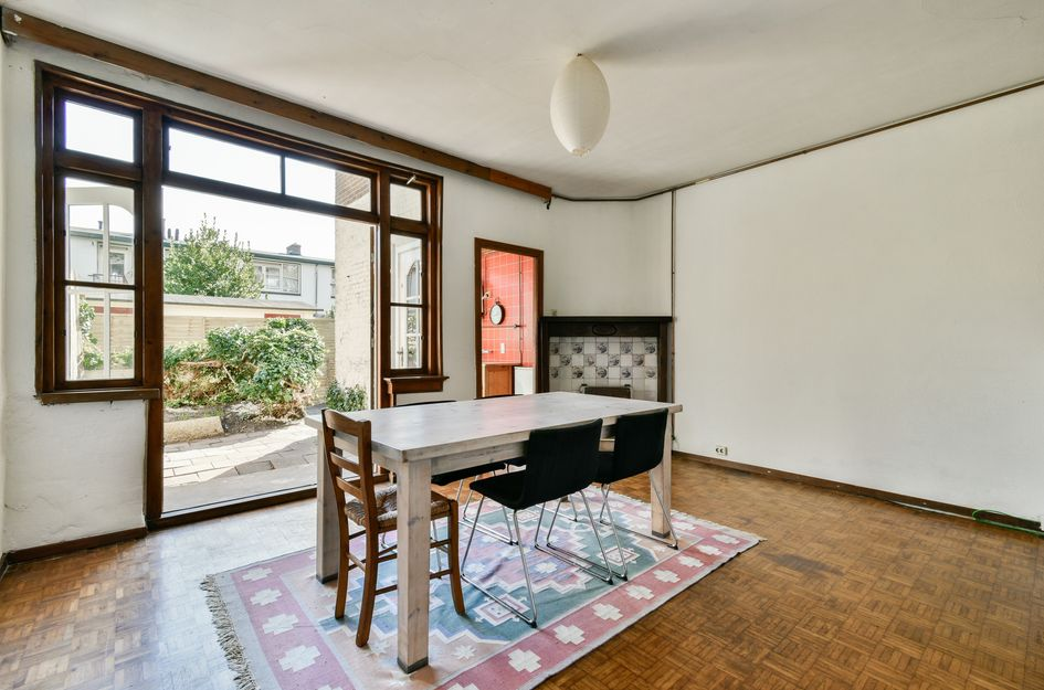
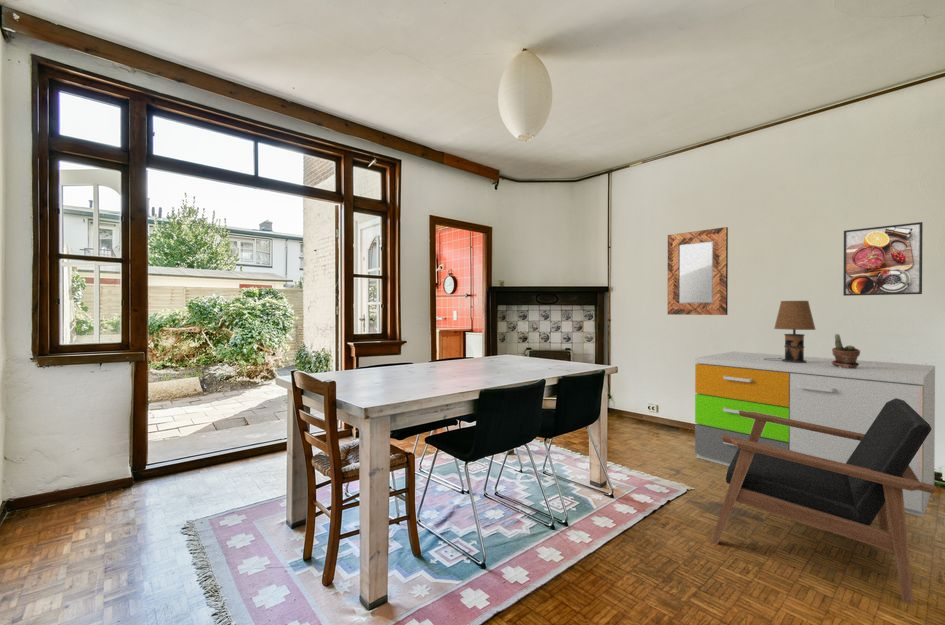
+ home mirror [667,226,729,316]
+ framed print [842,221,924,297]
+ storage cabinet [694,351,936,518]
+ table lamp [764,300,817,363]
+ armchair [710,398,937,606]
+ potted plant [831,333,861,369]
